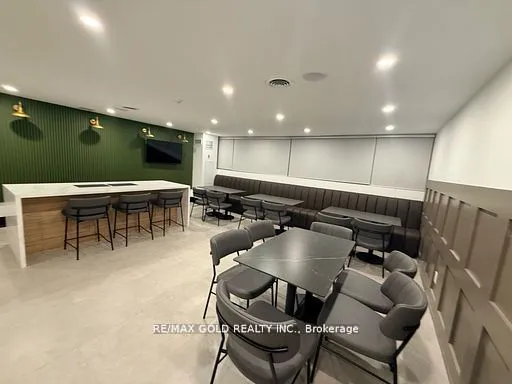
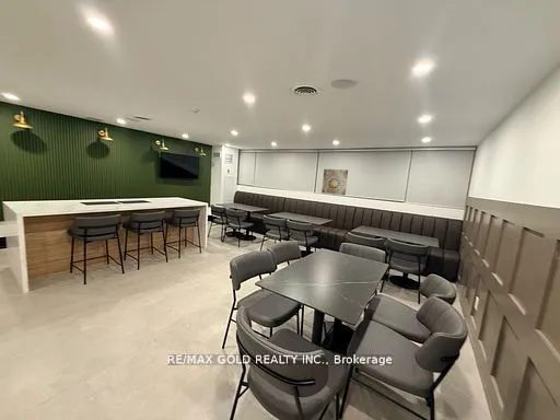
+ wall art [320,168,349,196]
